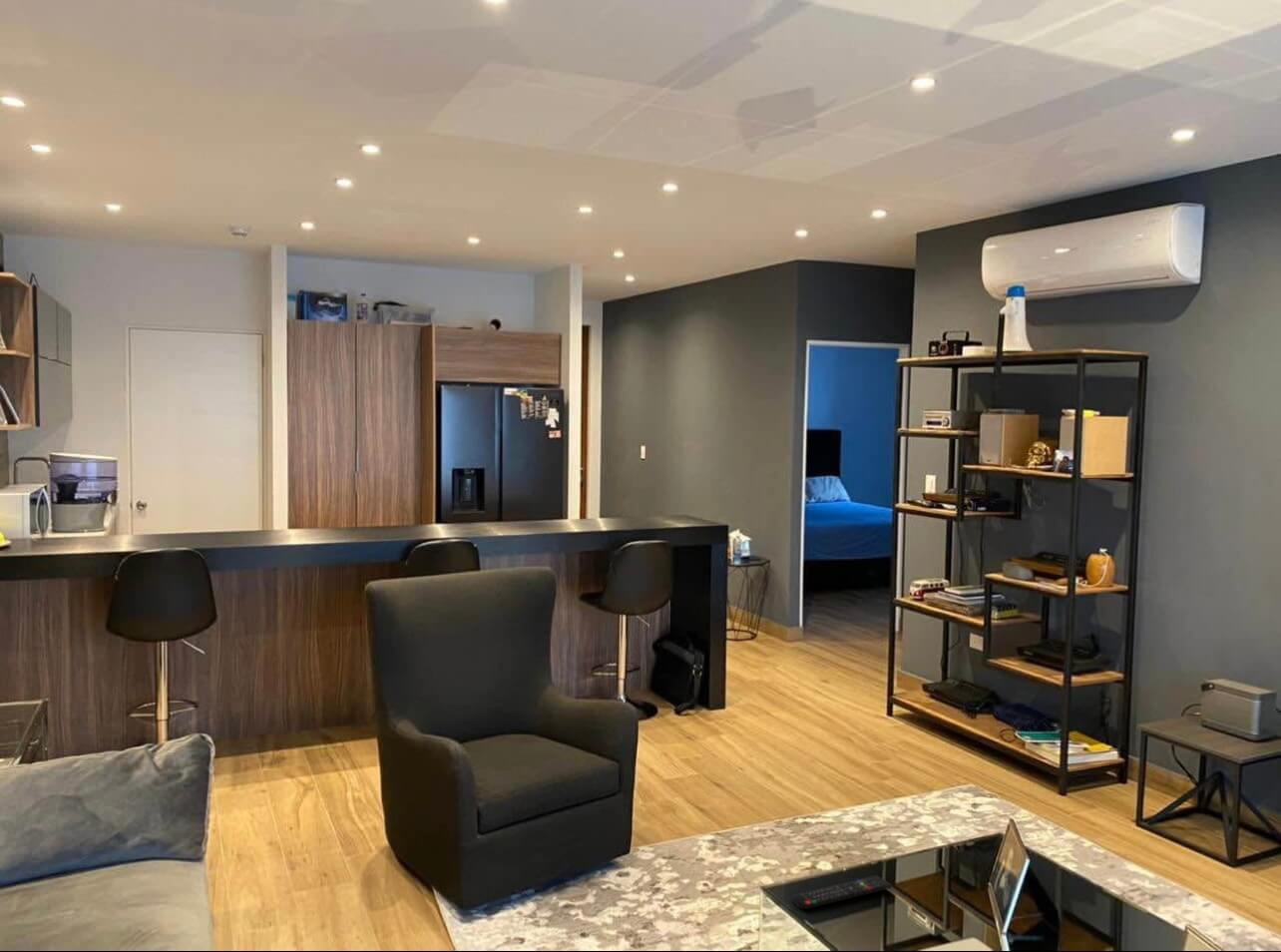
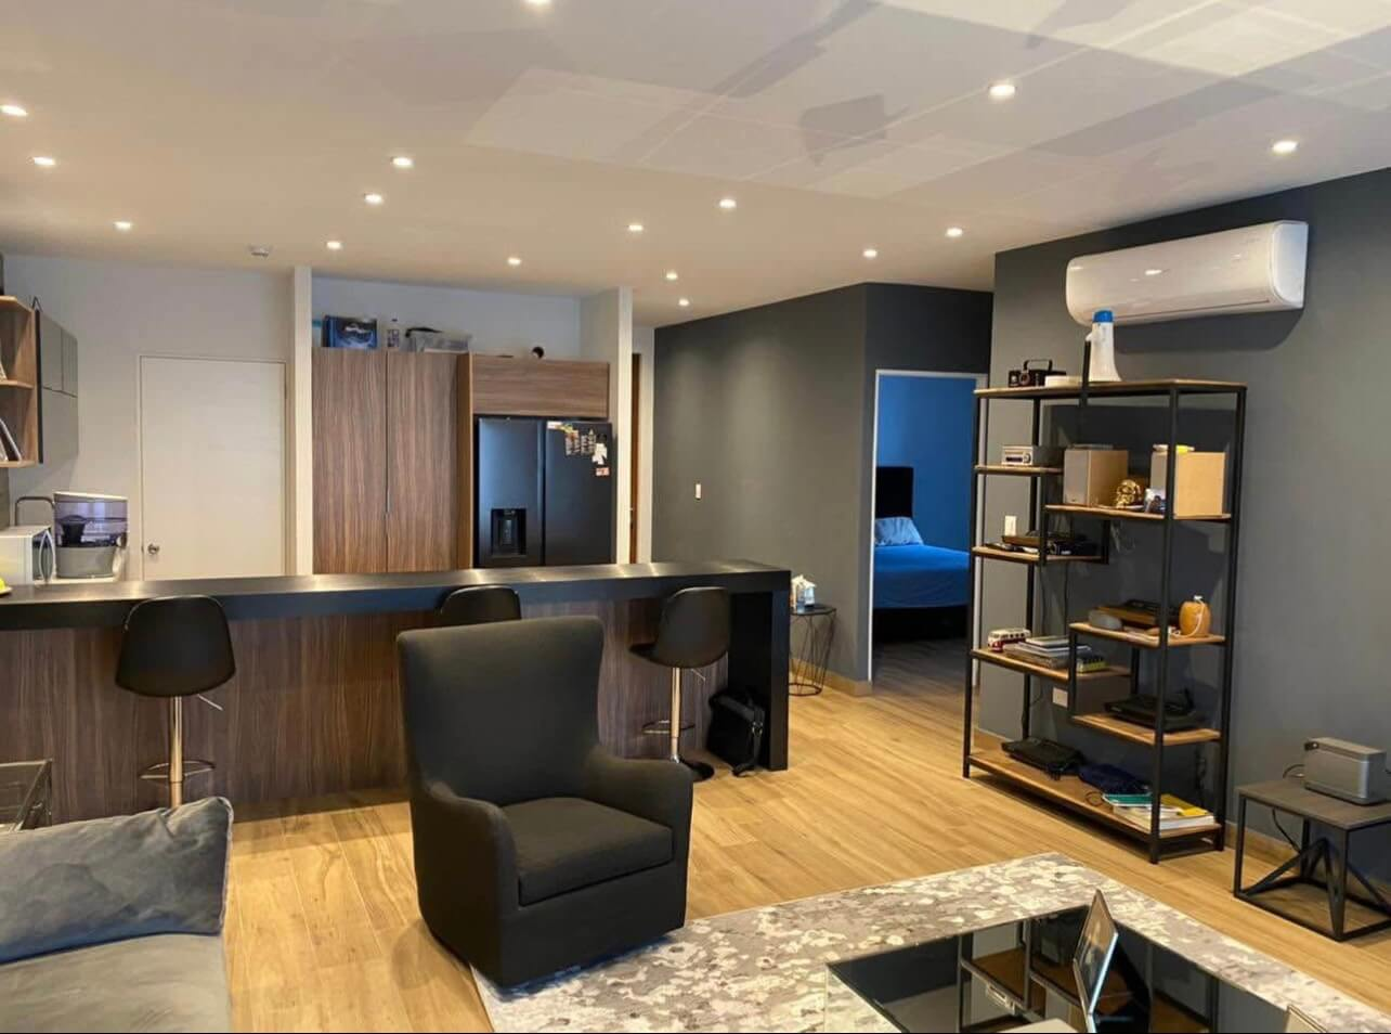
- remote control [791,874,893,910]
